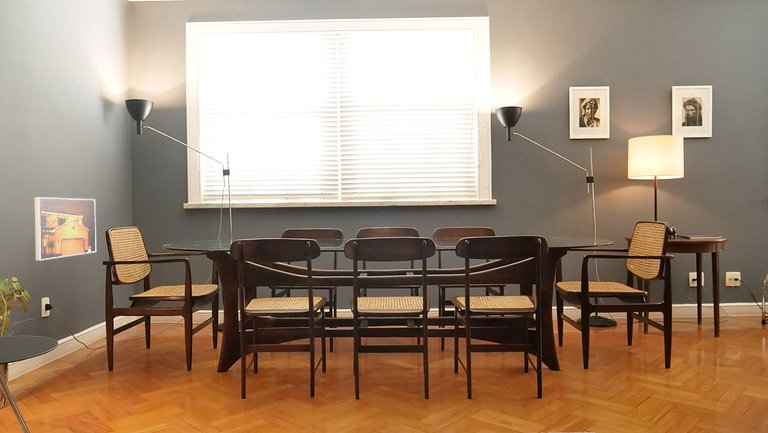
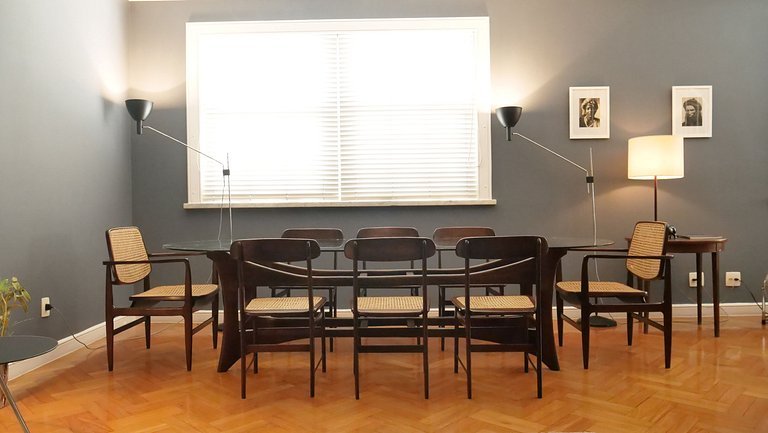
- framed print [33,196,97,262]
